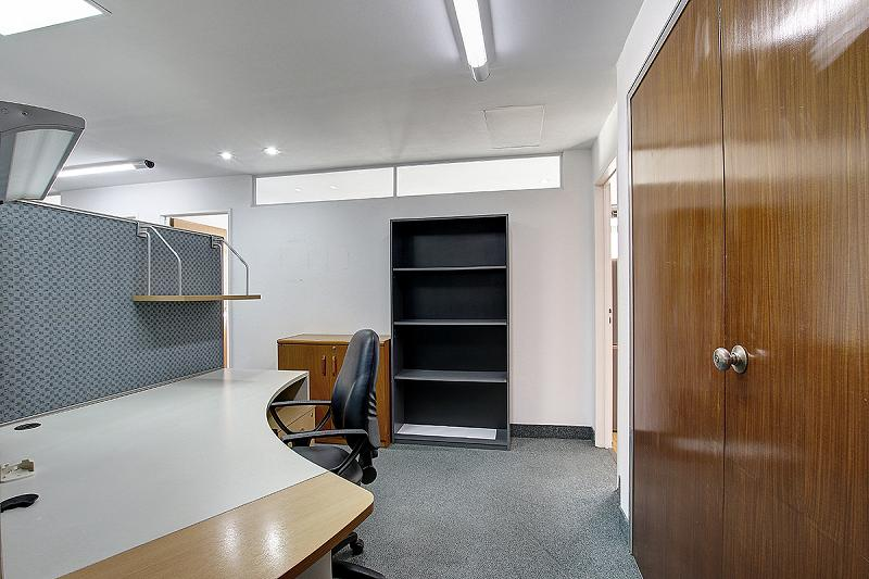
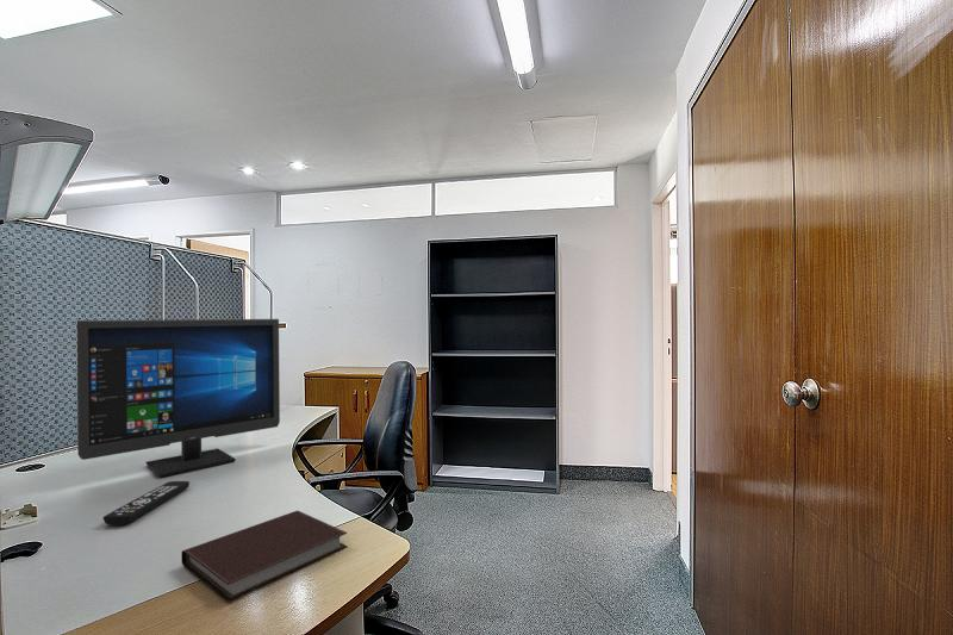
+ computer monitor [76,318,281,478]
+ notebook [180,510,349,603]
+ remote control [102,480,191,527]
